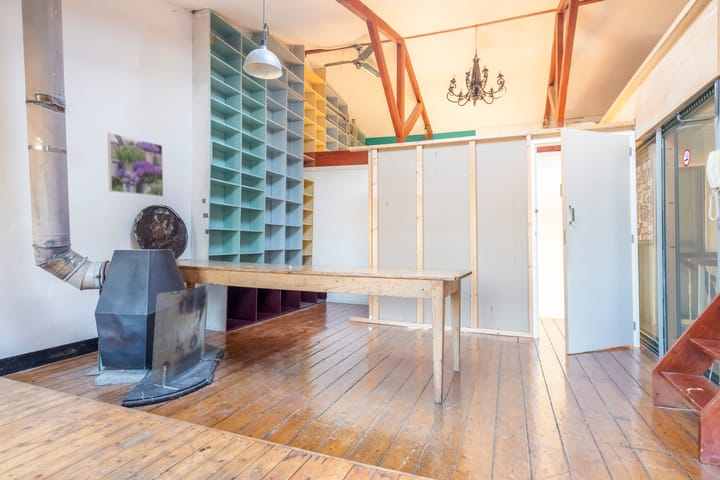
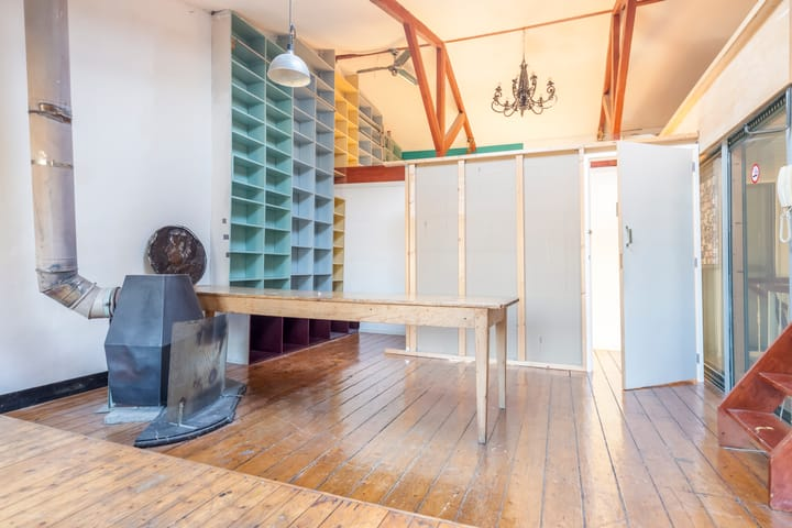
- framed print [107,132,164,198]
